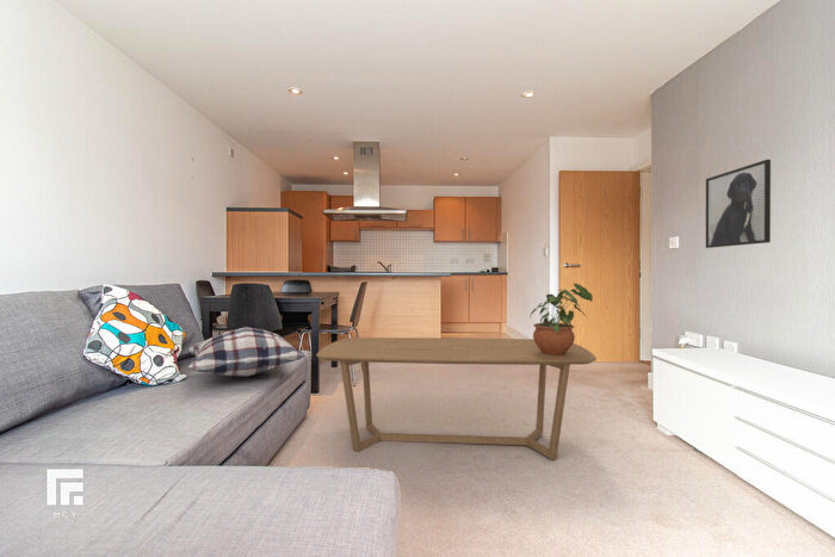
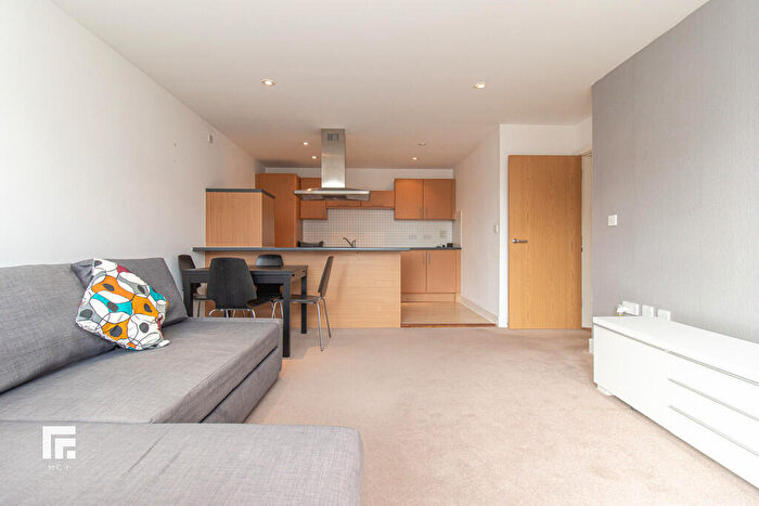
- potted plant [528,283,594,355]
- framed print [705,159,772,249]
- coffee table [315,336,598,460]
- cushion [187,327,308,378]
